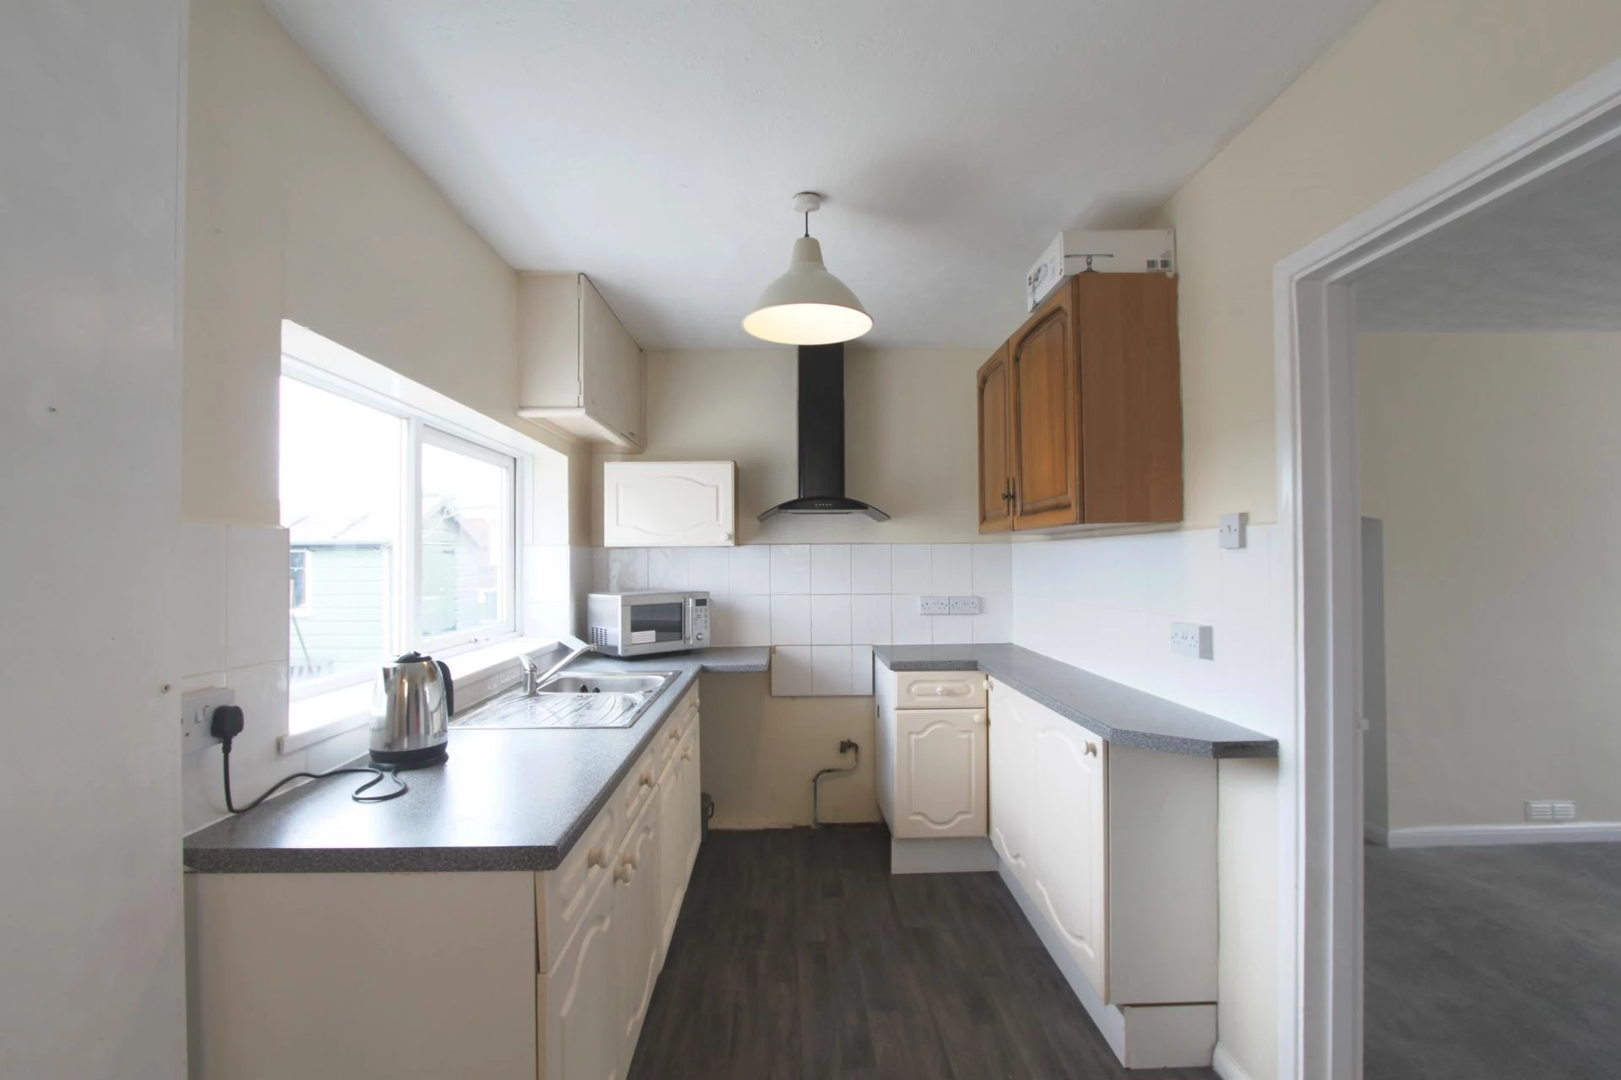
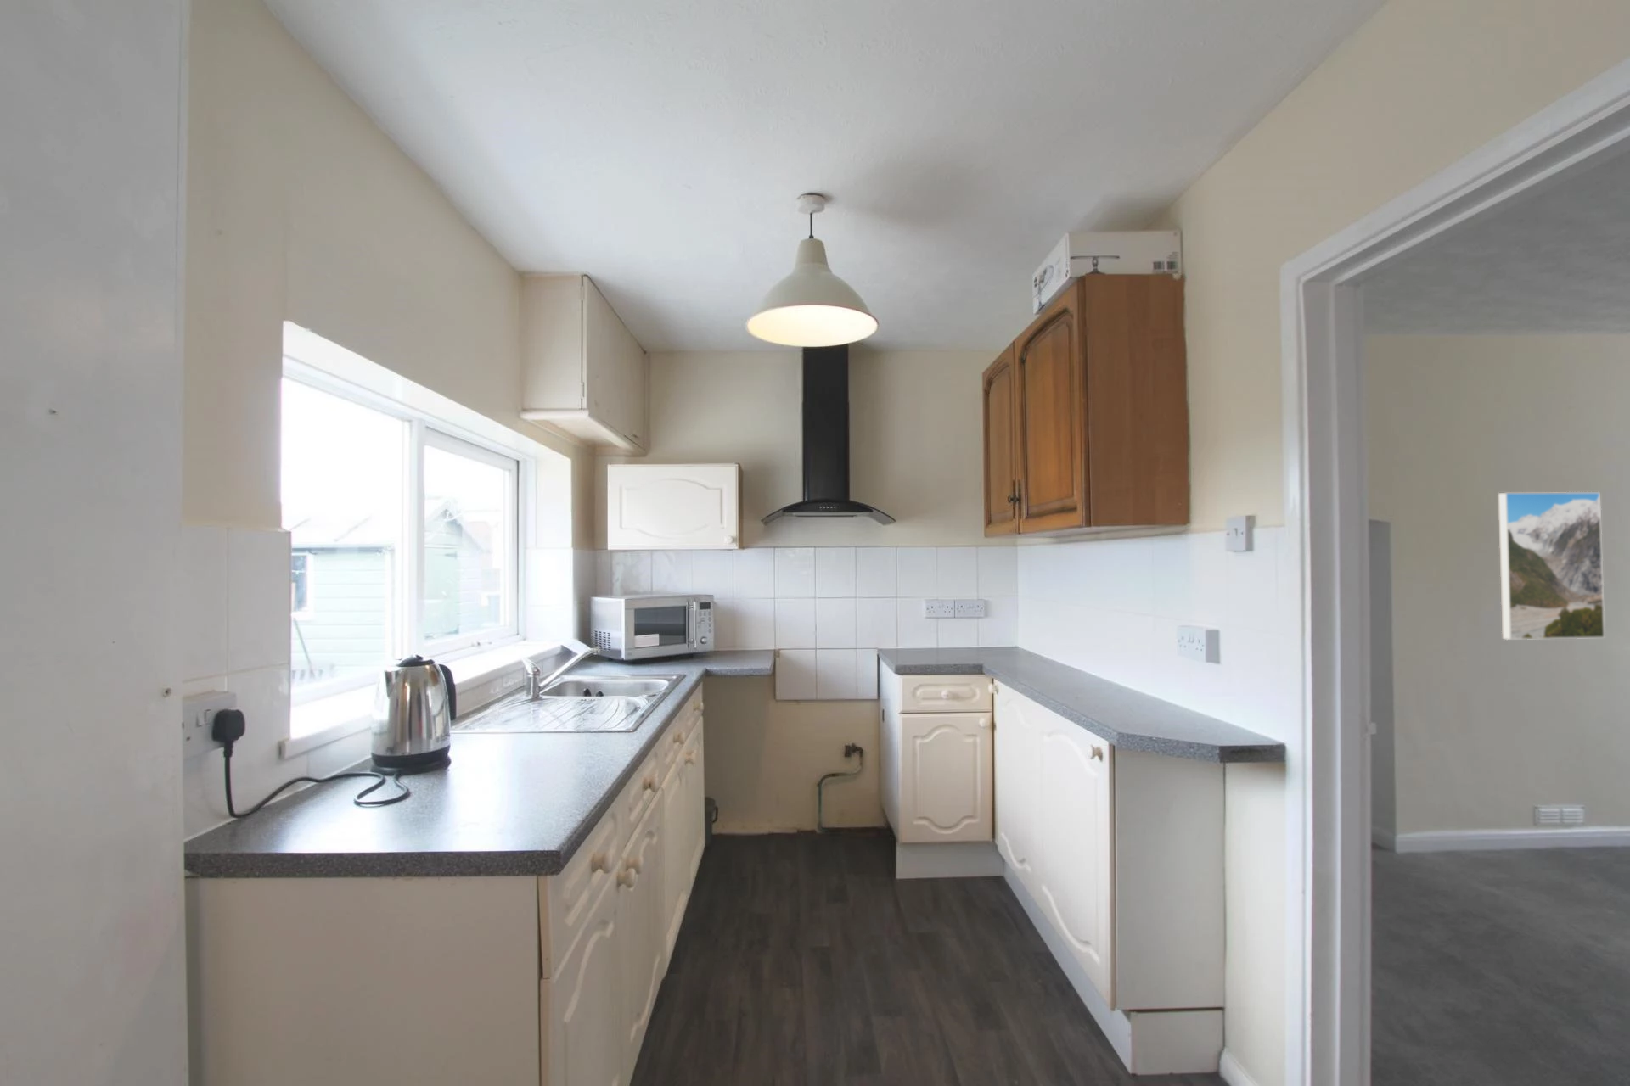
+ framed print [1498,491,1606,640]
